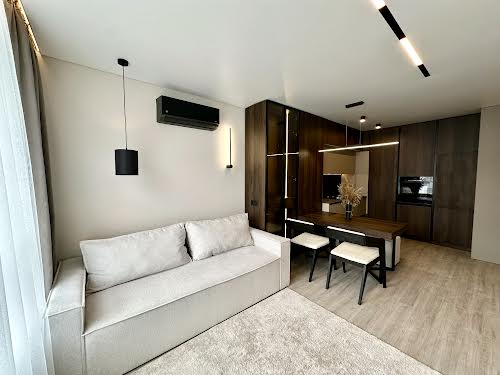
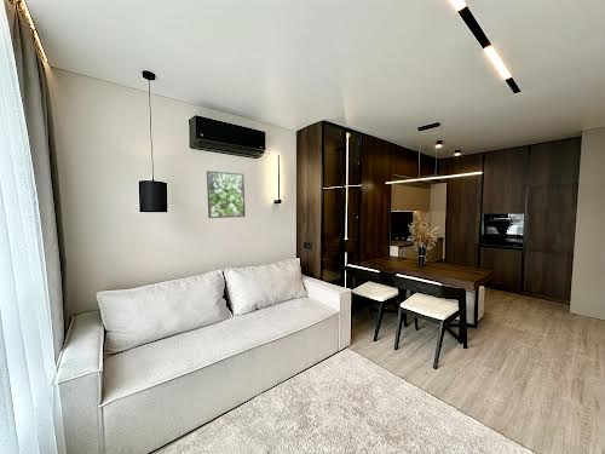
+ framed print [206,169,247,219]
